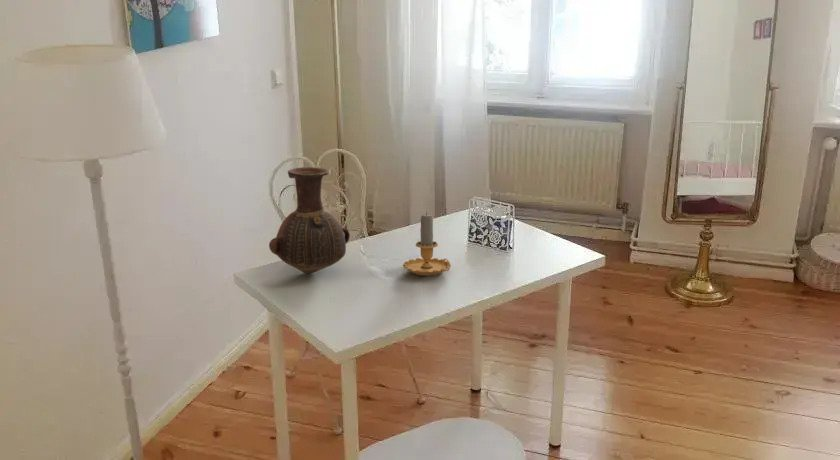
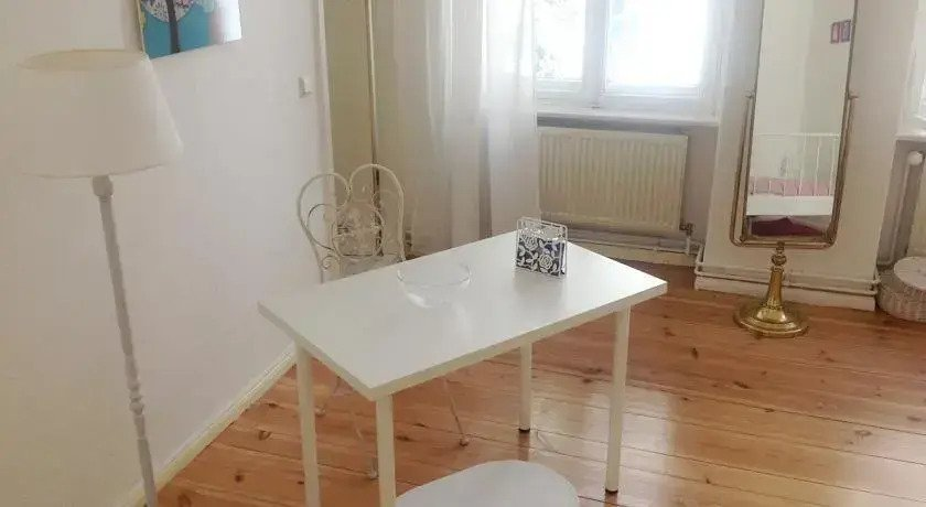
- vase [268,166,351,274]
- candle [402,211,452,277]
